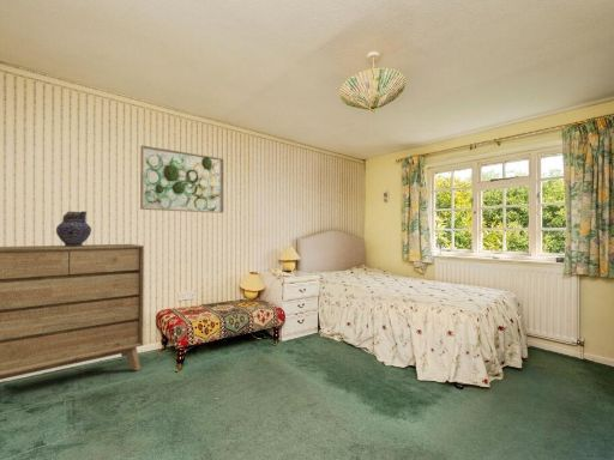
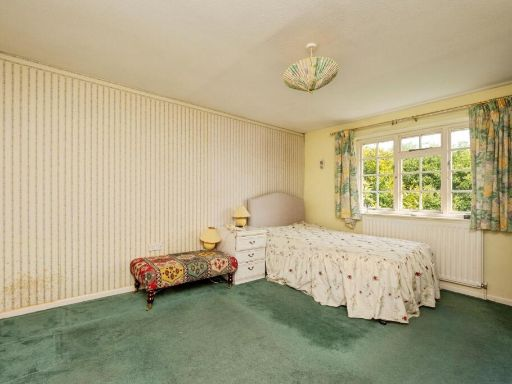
- pottery [55,210,92,247]
- dresser [0,243,145,381]
- wall art [139,144,225,214]
